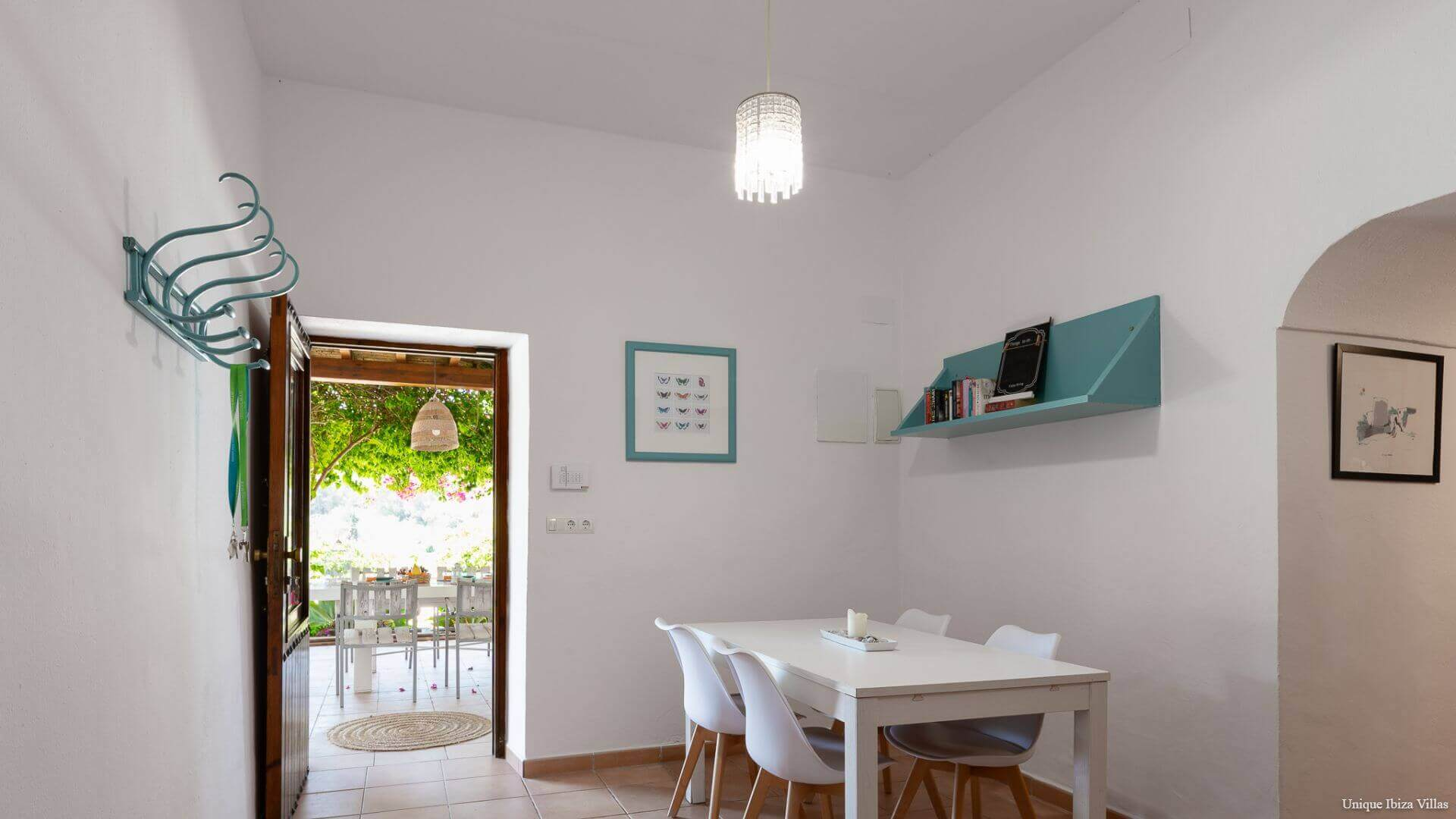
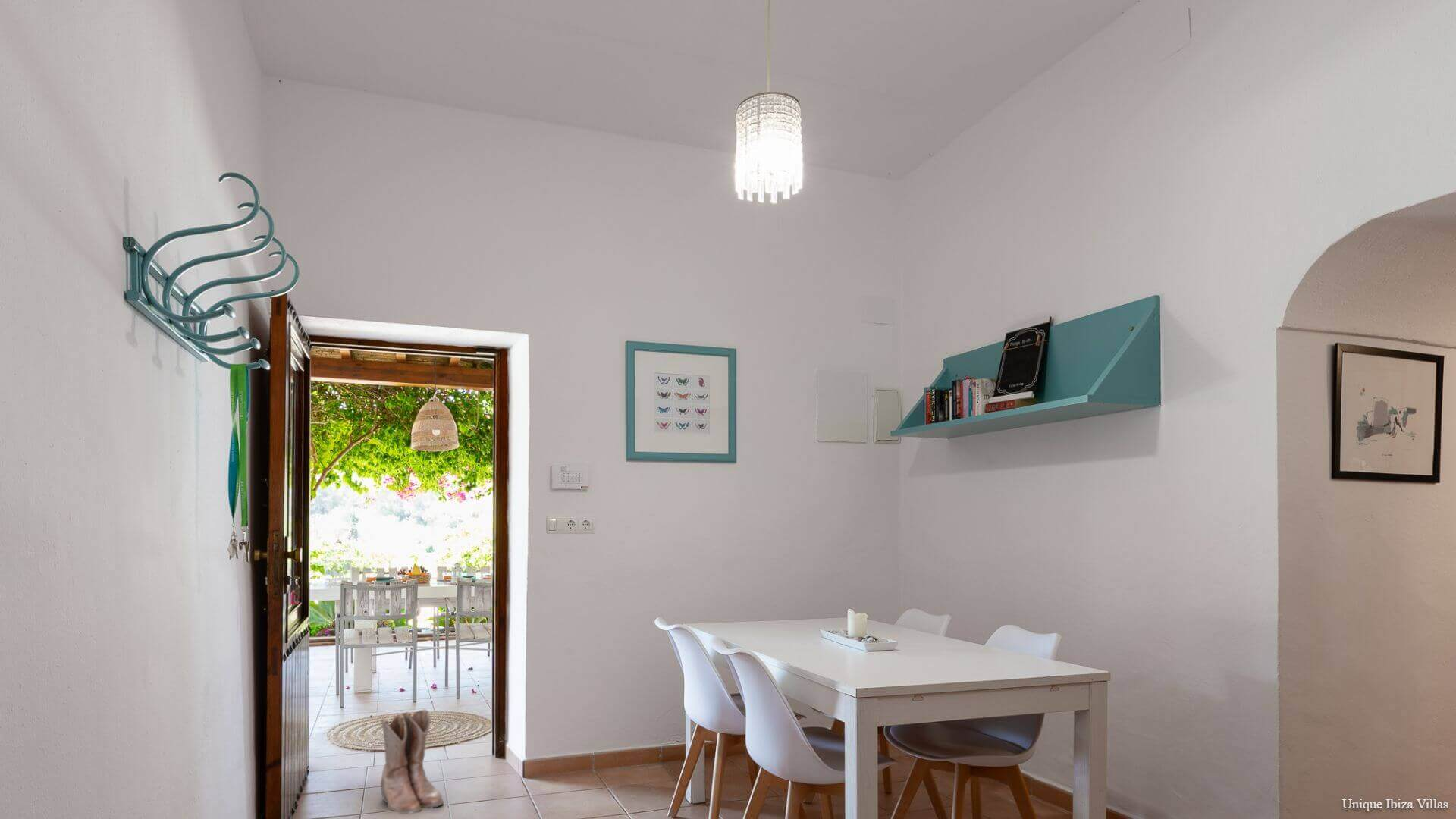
+ boots [380,708,444,814]
